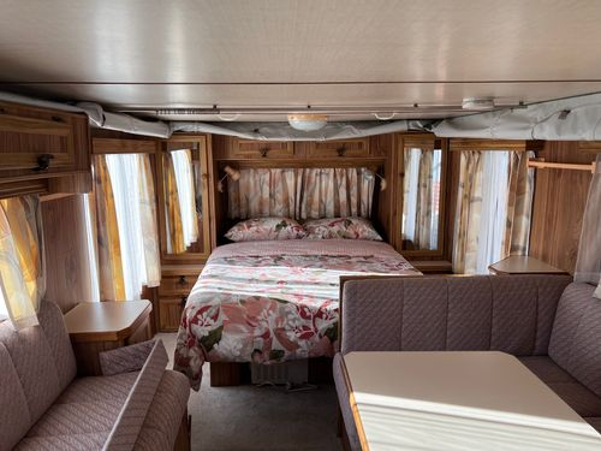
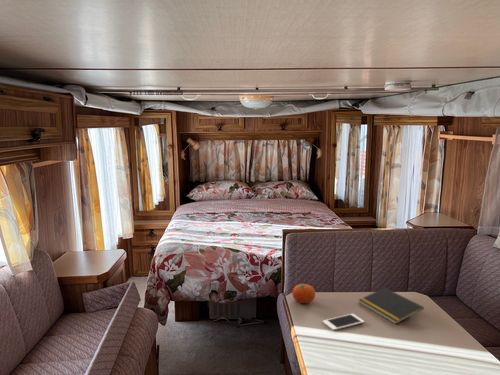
+ cell phone [322,313,365,331]
+ notepad [358,287,425,325]
+ fruit [291,283,316,304]
